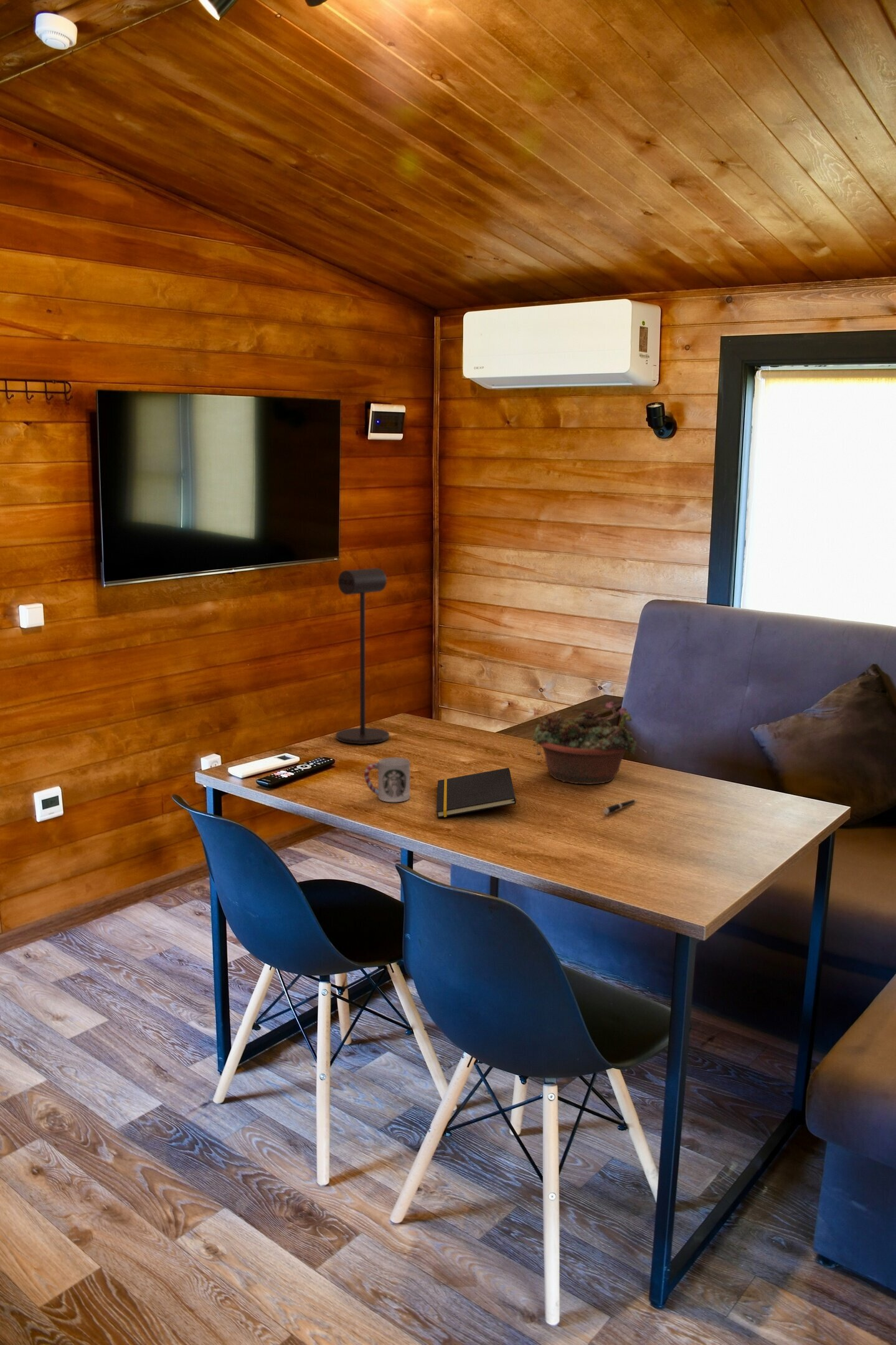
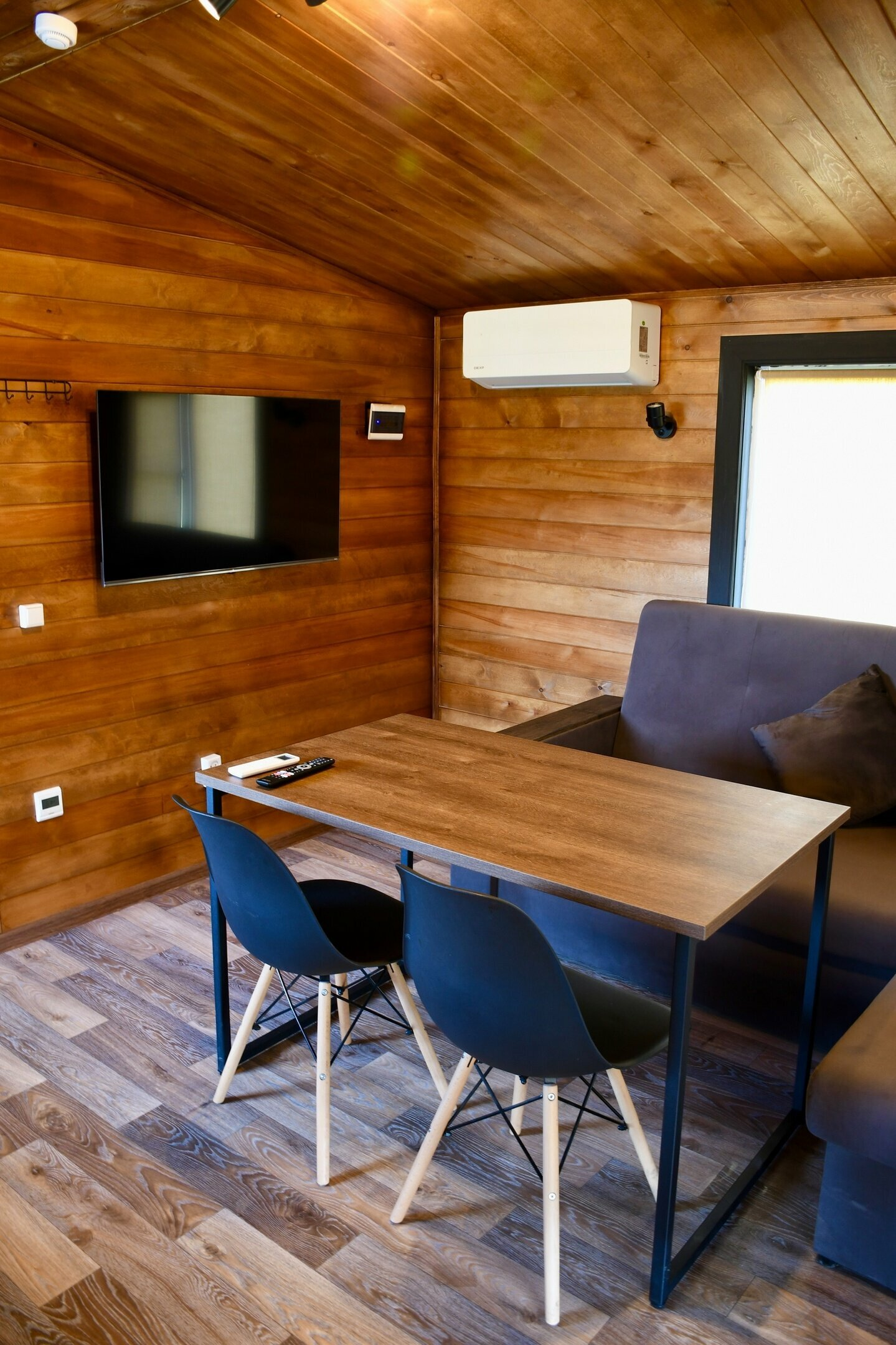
- succulent planter [531,701,648,785]
- desk lamp [336,567,390,745]
- cup [364,757,410,803]
- notepad [436,767,517,818]
- pen [602,799,638,815]
